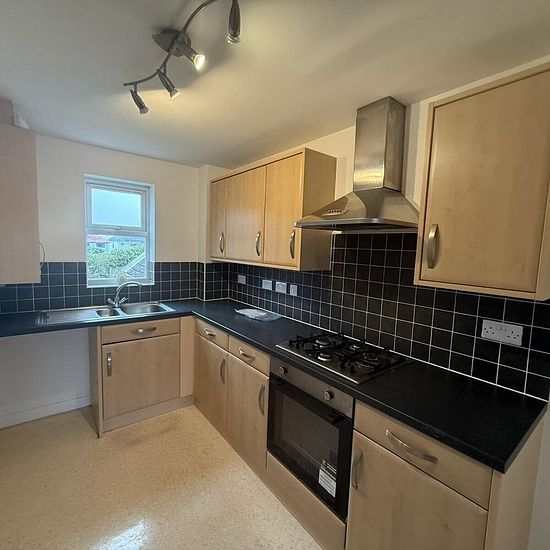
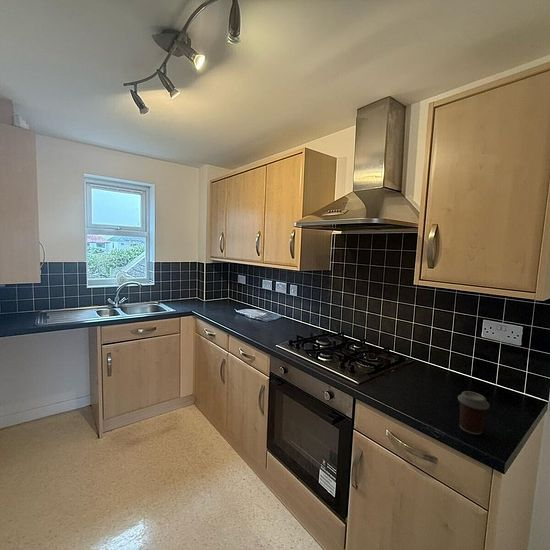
+ coffee cup [457,390,491,436]
